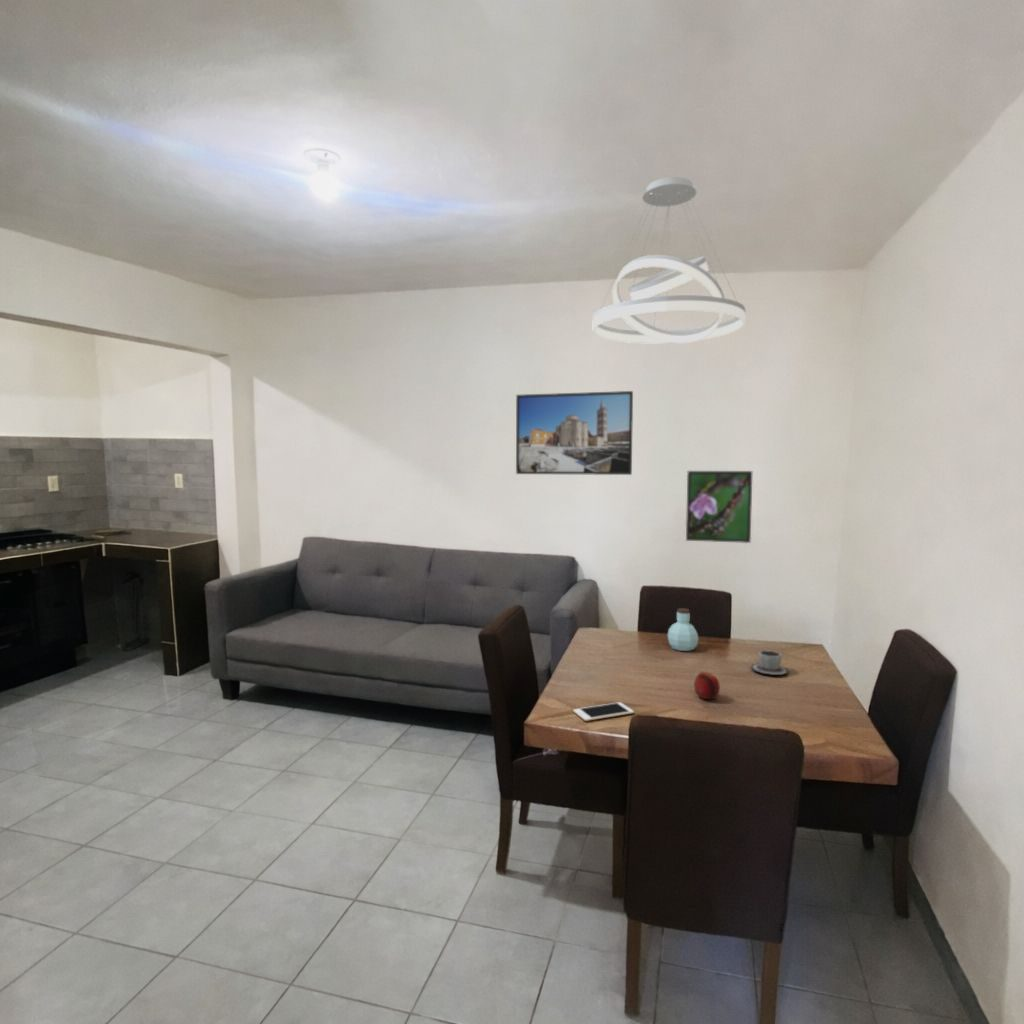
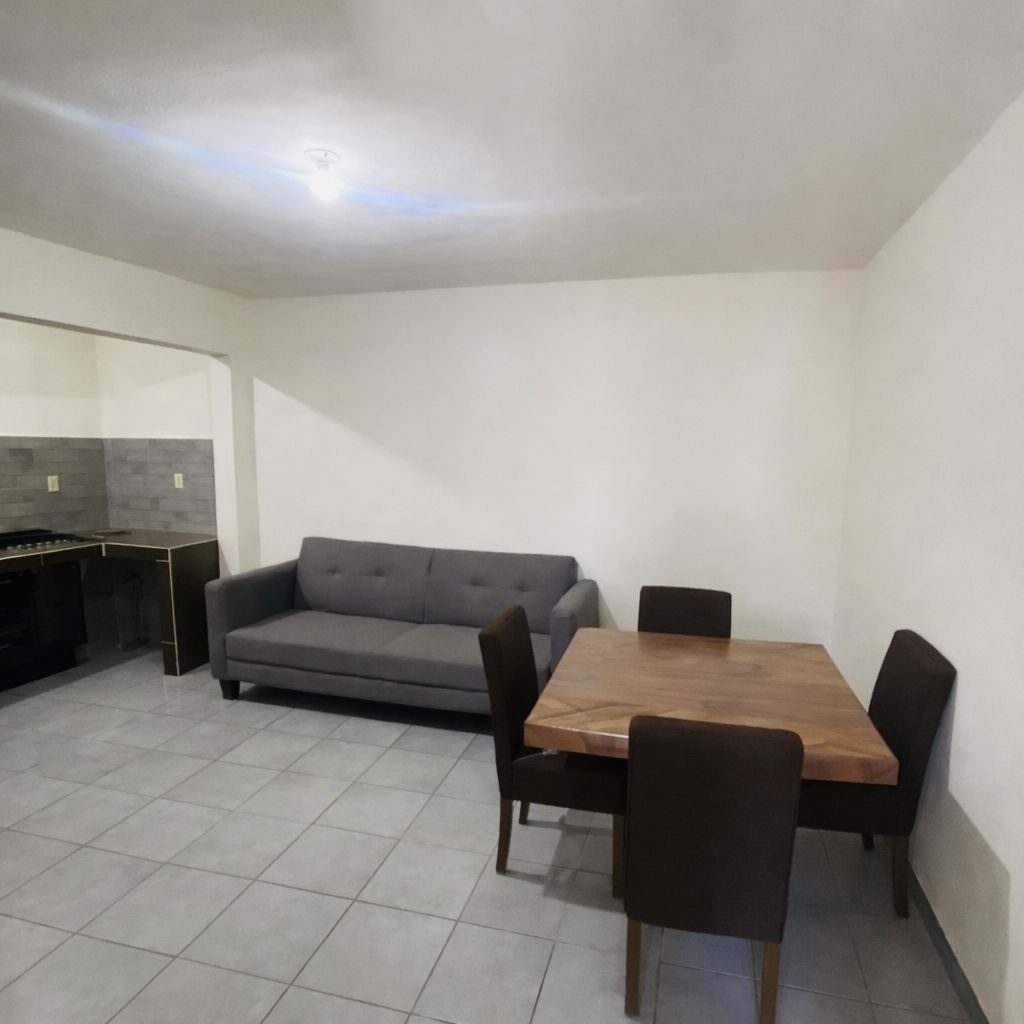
- cup [750,649,790,676]
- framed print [685,470,753,544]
- fruit [693,671,721,700]
- jar [667,607,699,652]
- cell phone [572,701,635,722]
- pendant light [592,176,746,344]
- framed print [515,390,634,476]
